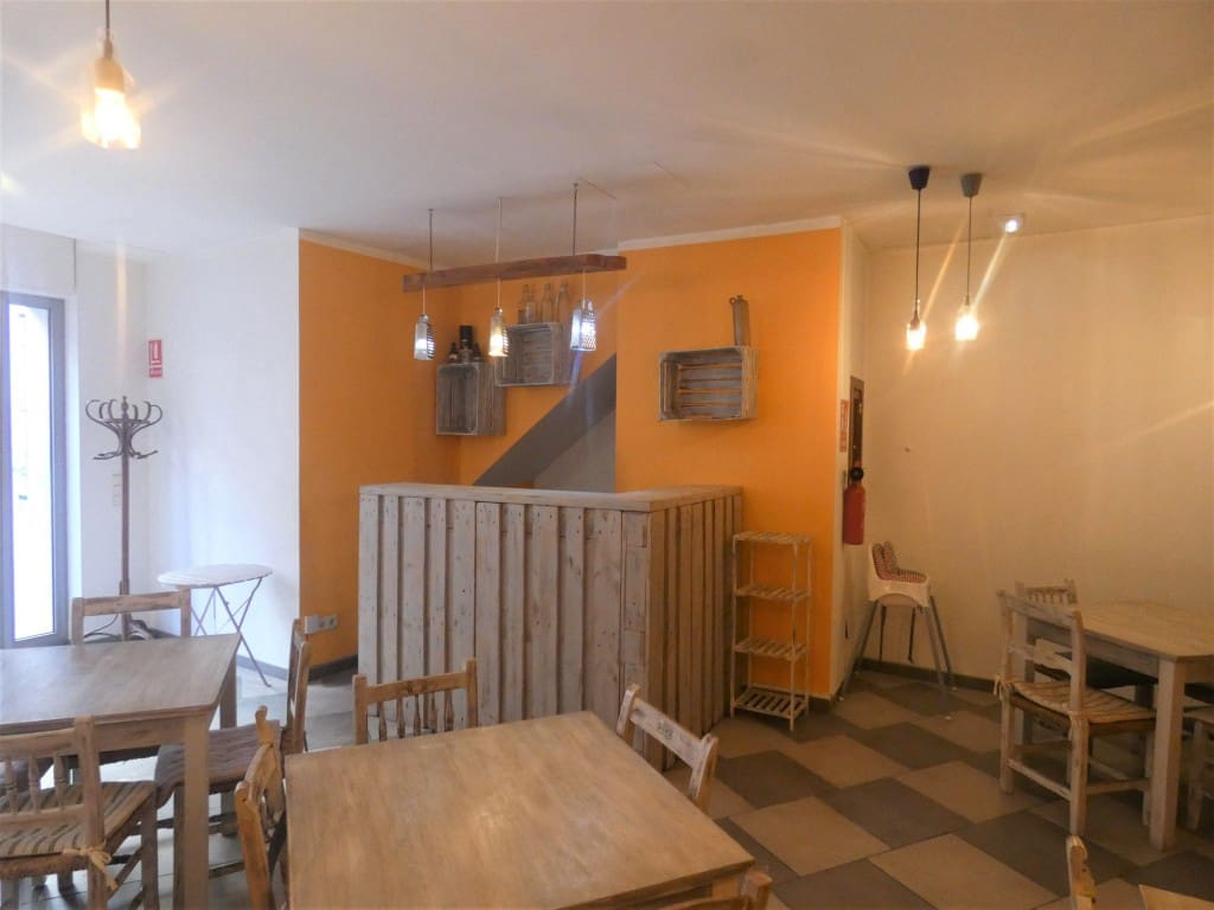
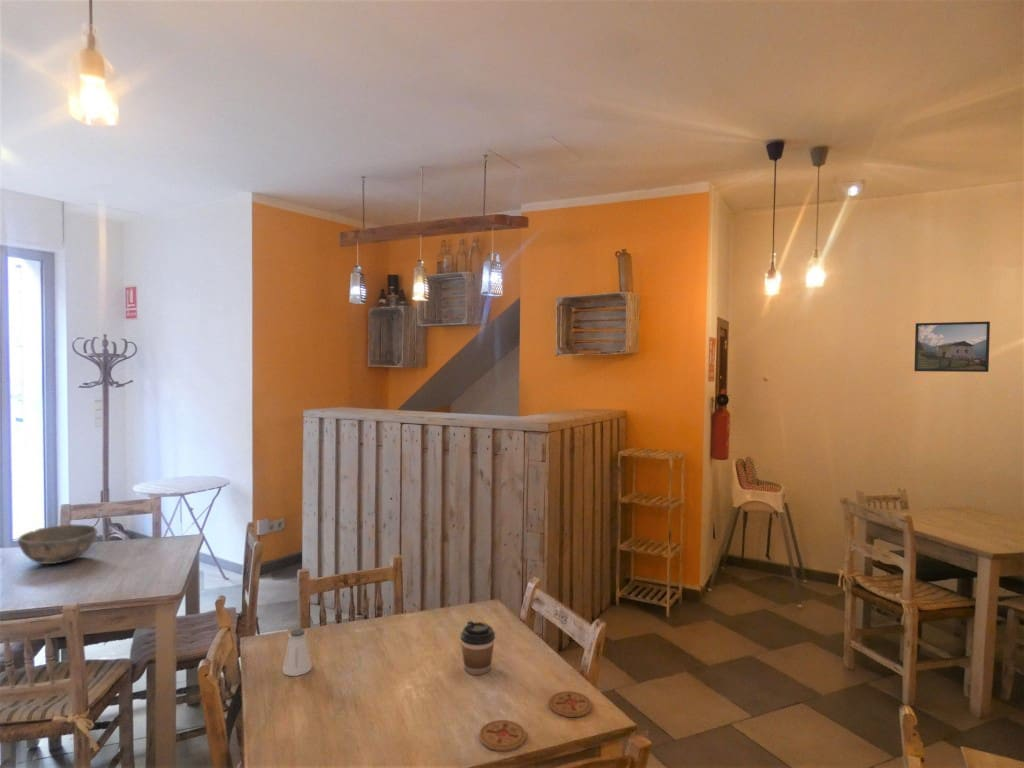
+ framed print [913,321,991,373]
+ saltshaker [282,627,313,677]
+ coaster [548,690,593,718]
+ coffee cup [460,620,496,676]
+ bowl [17,523,99,565]
+ coaster [478,719,527,752]
